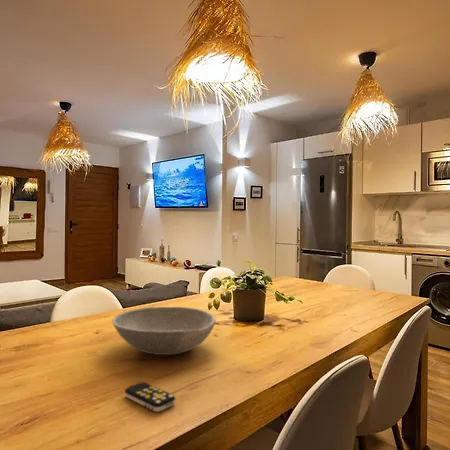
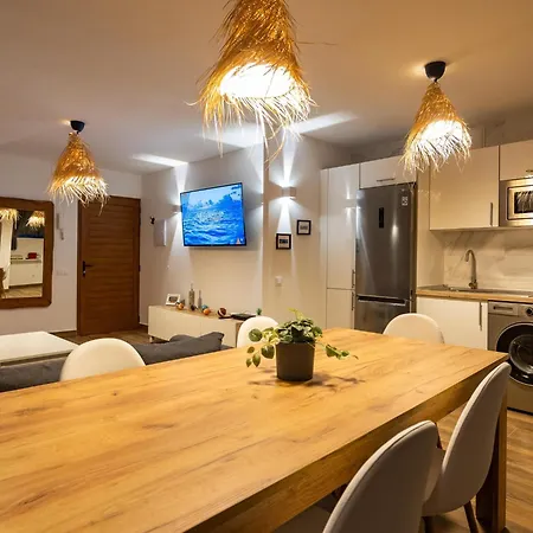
- bowl [111,306,217,356]
- remote control [124,381,176,413]
